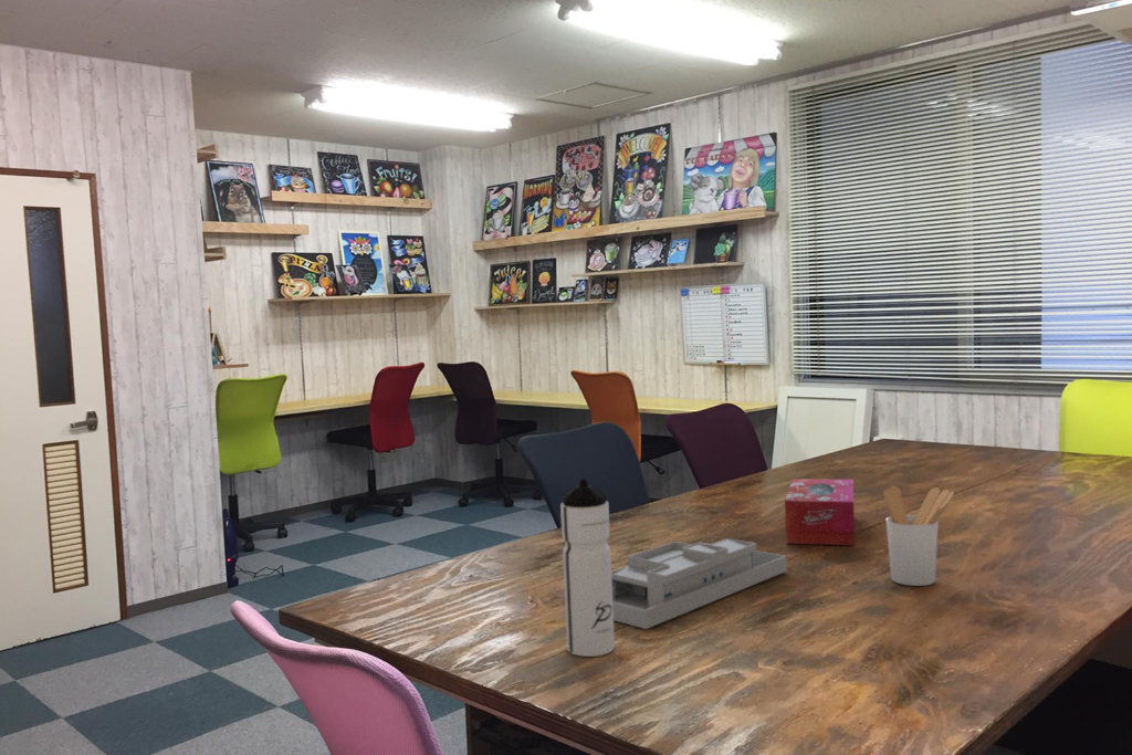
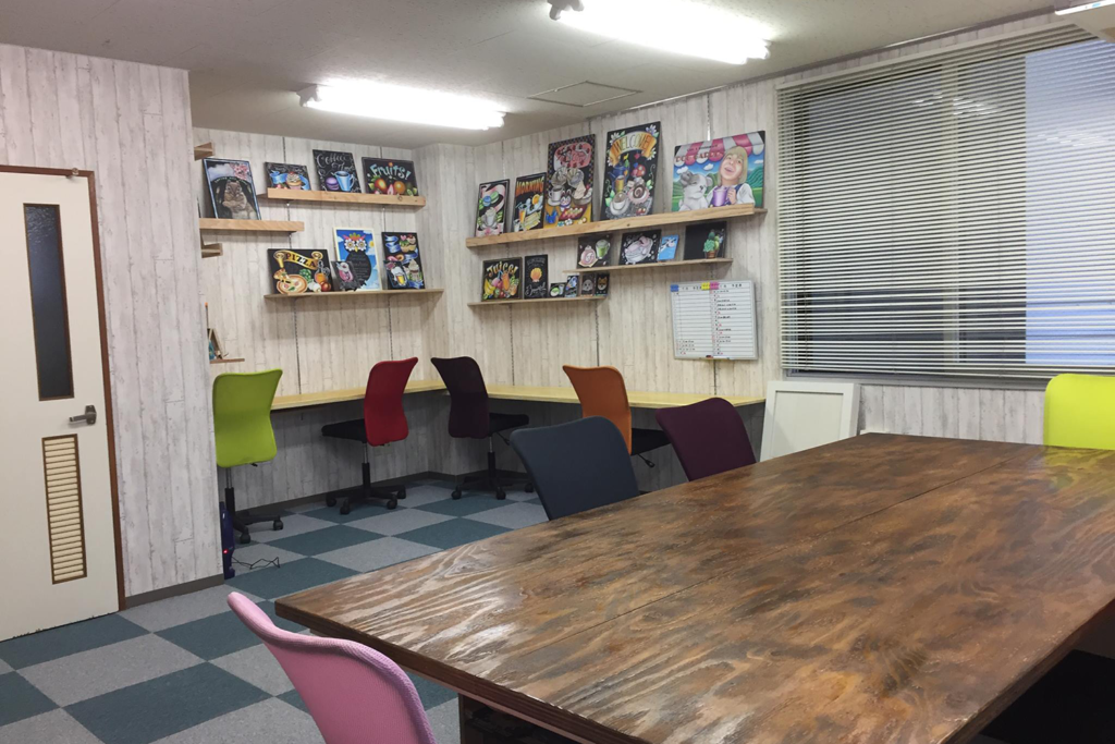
- desk organizer [611,537,788,630]
- utensil holder [882,485,955,587]
- tissue box [784,478,856,546]
- water bottle [559,479,616,658]
